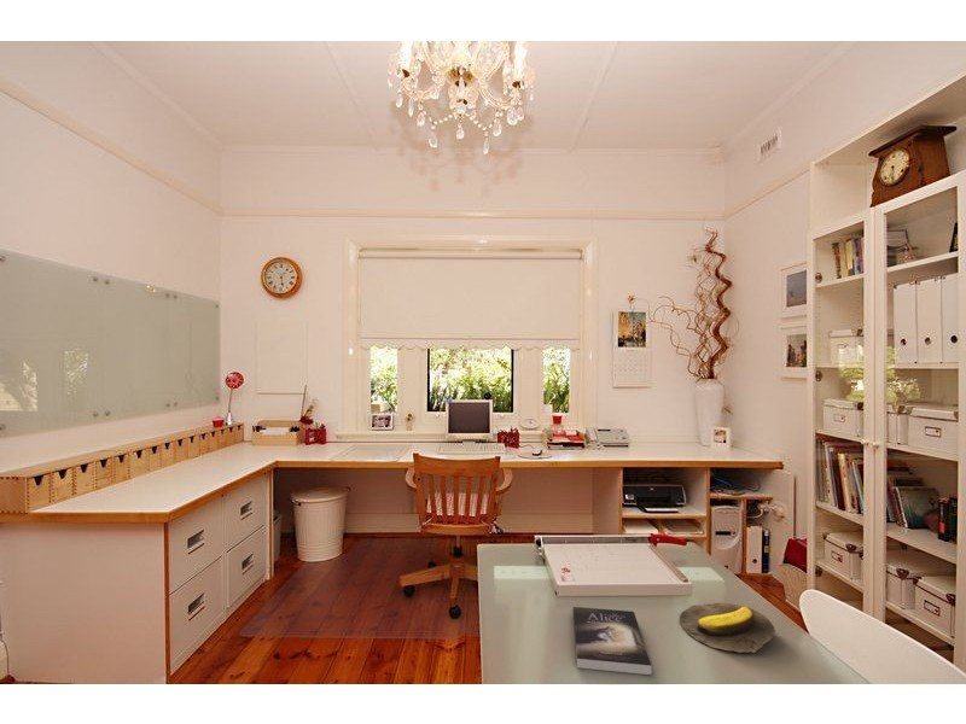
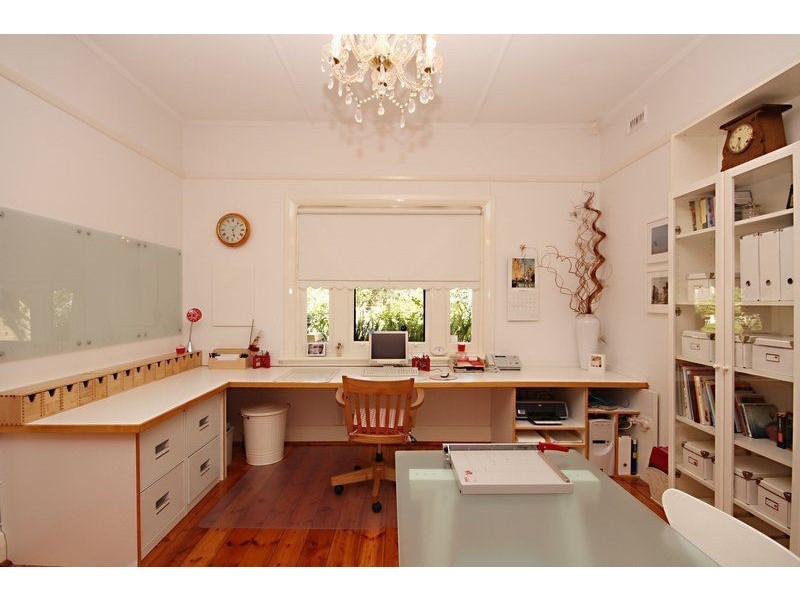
- book [572,606,653,676]
- banana [679,602,775,654]
